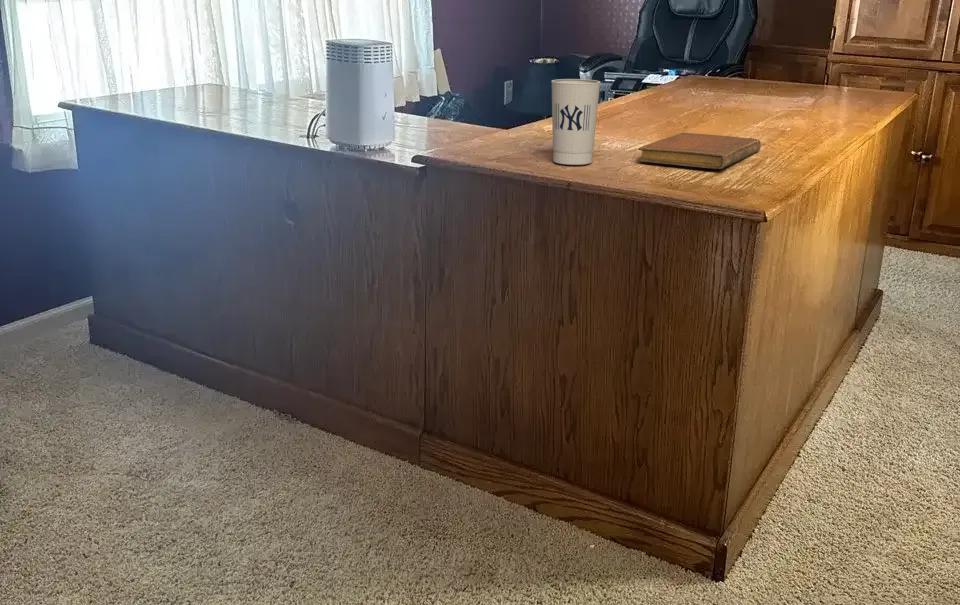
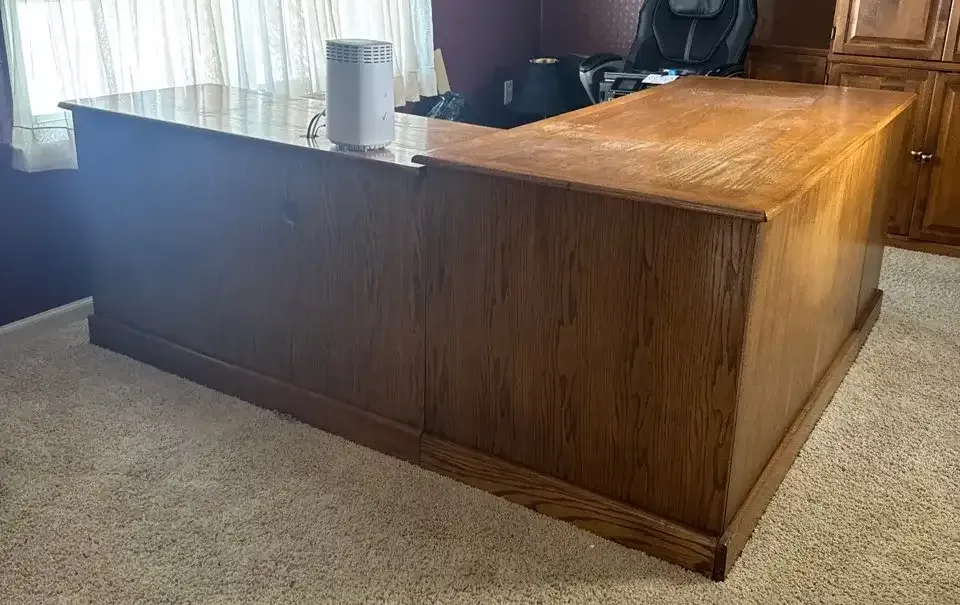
- cup [550,78,601,166]
- notebook [637,132,762,170]
